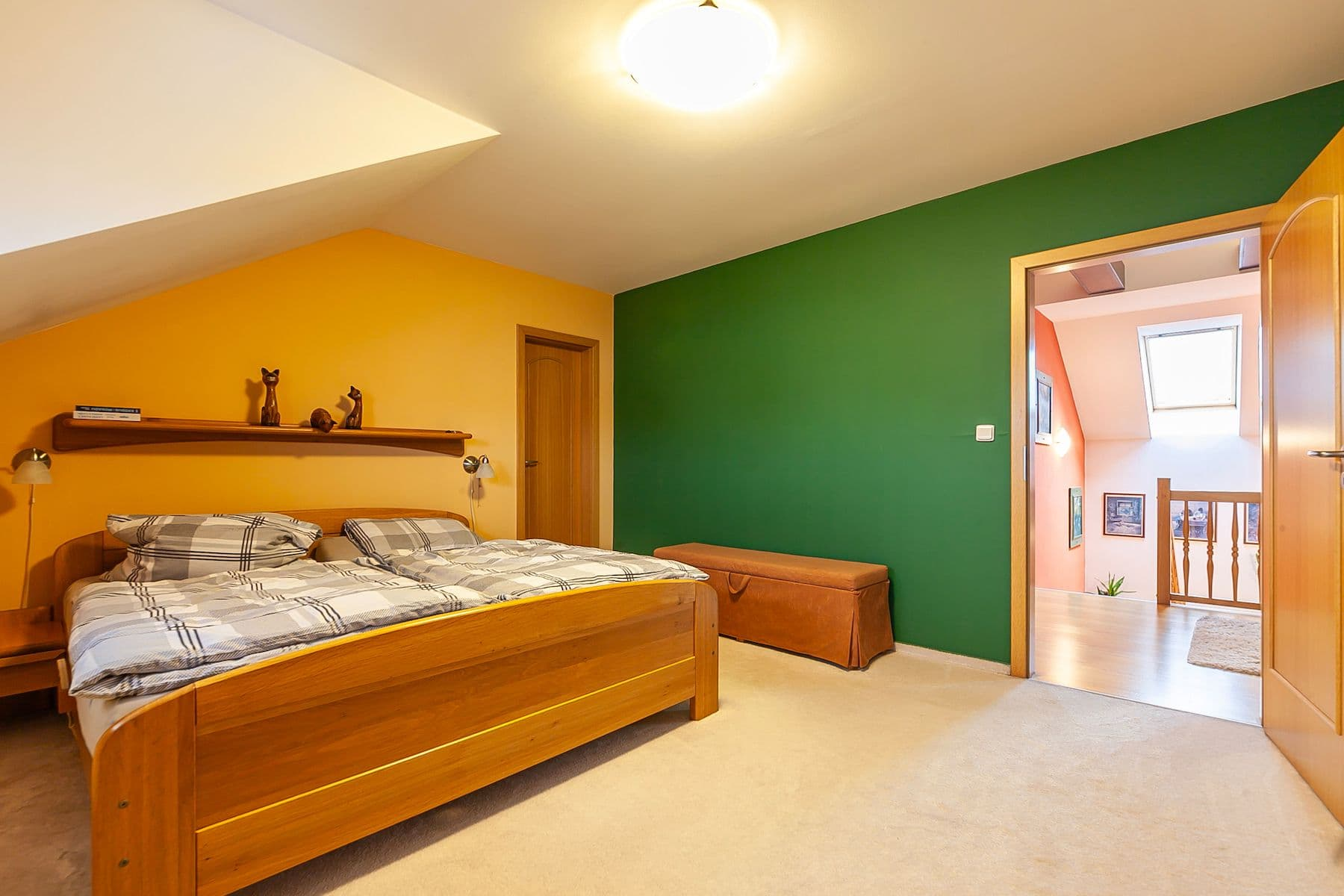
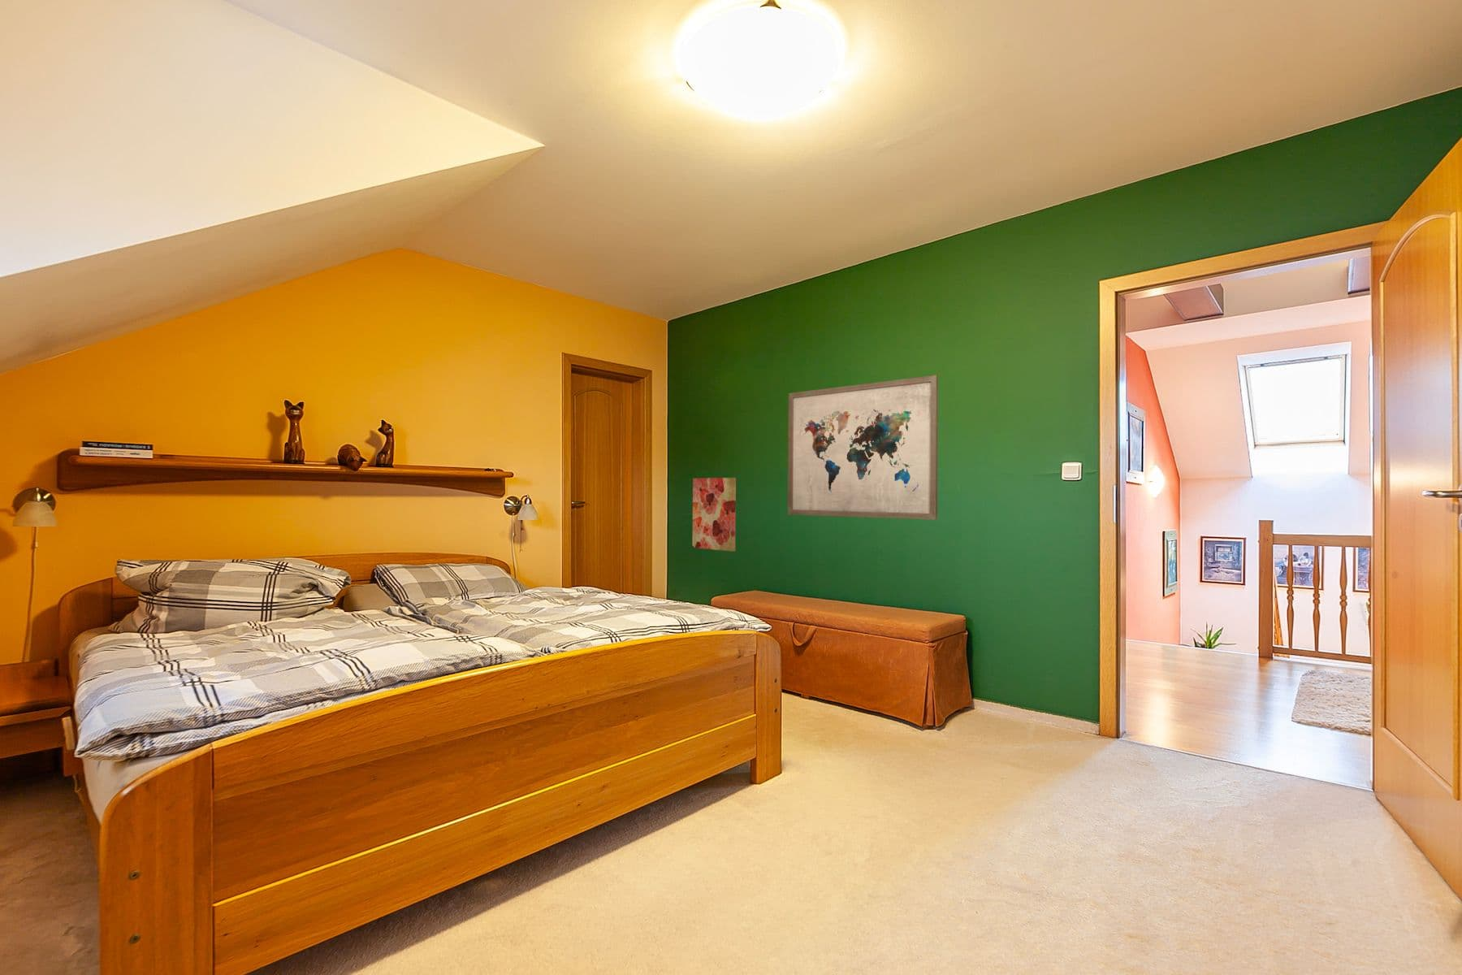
+ wall art [788,374,939,521]
+ wall art [691,477,736,552]
